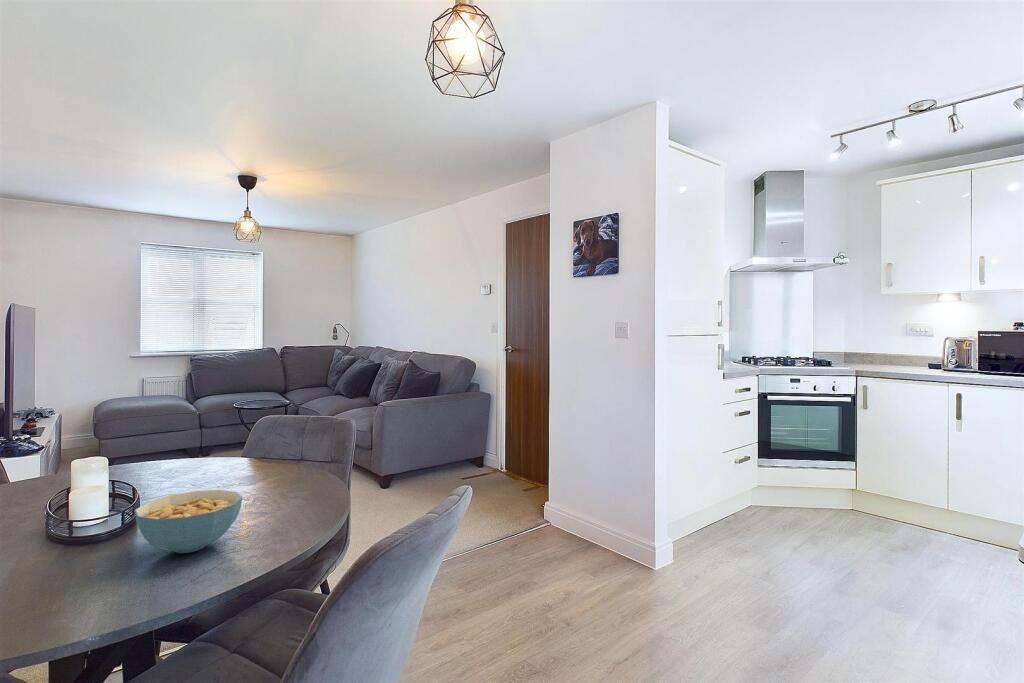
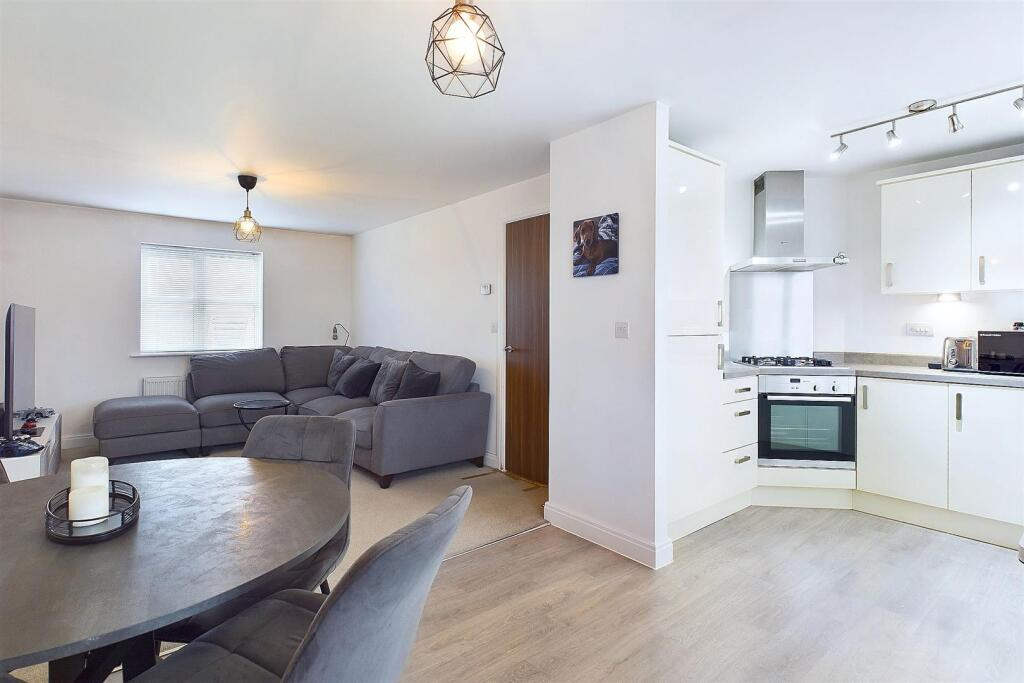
- cereal bowl [134,489,243,554]
